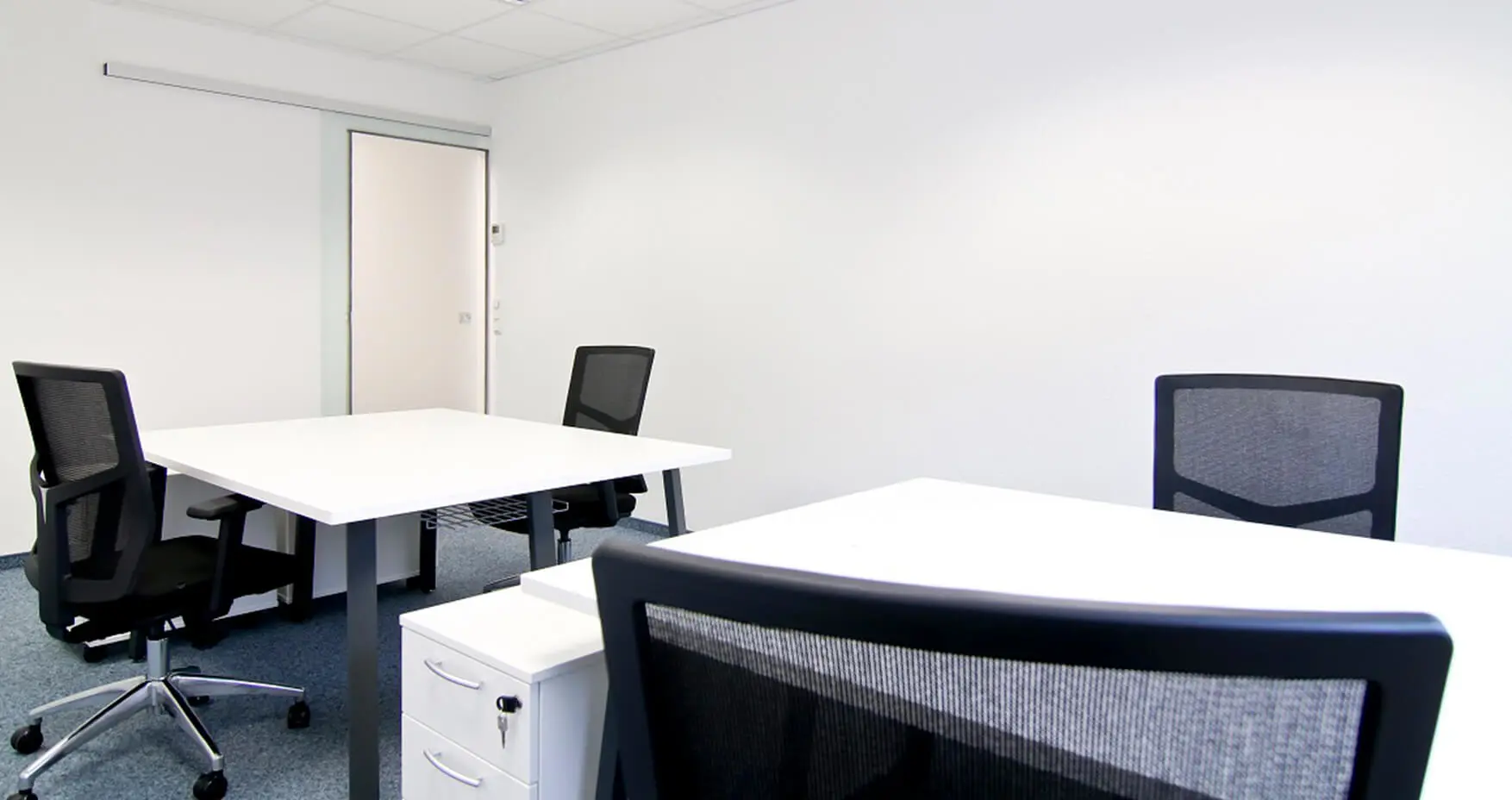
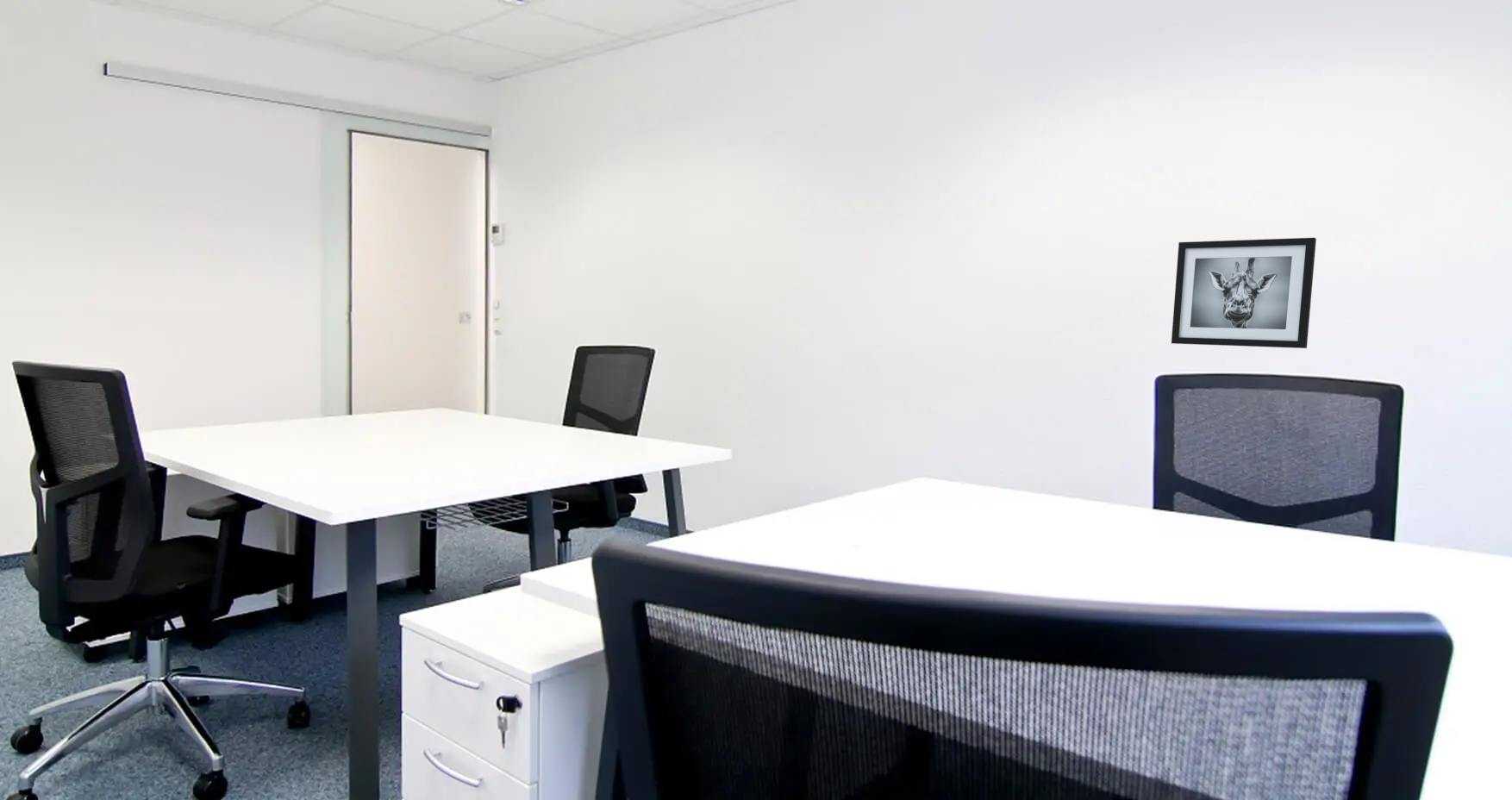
+ wall art [1171,237,1317,349]
